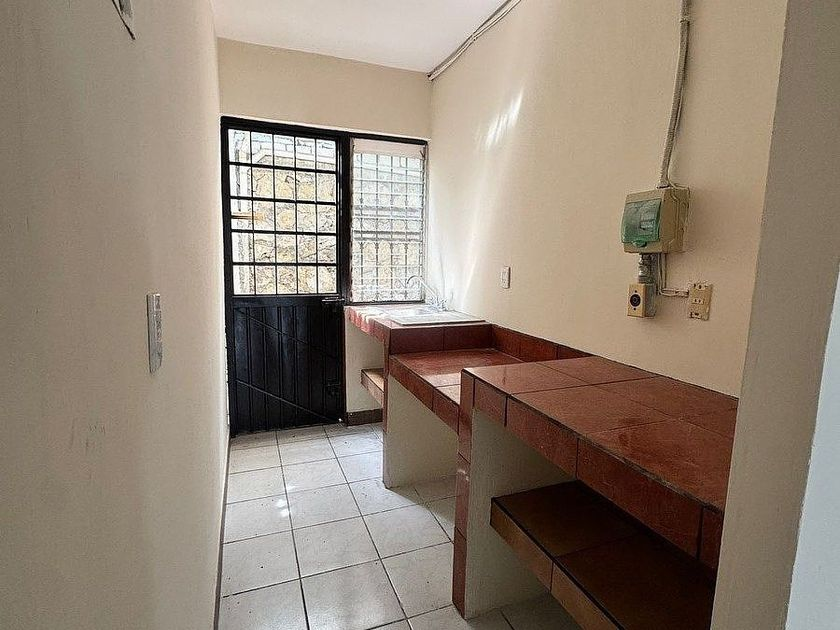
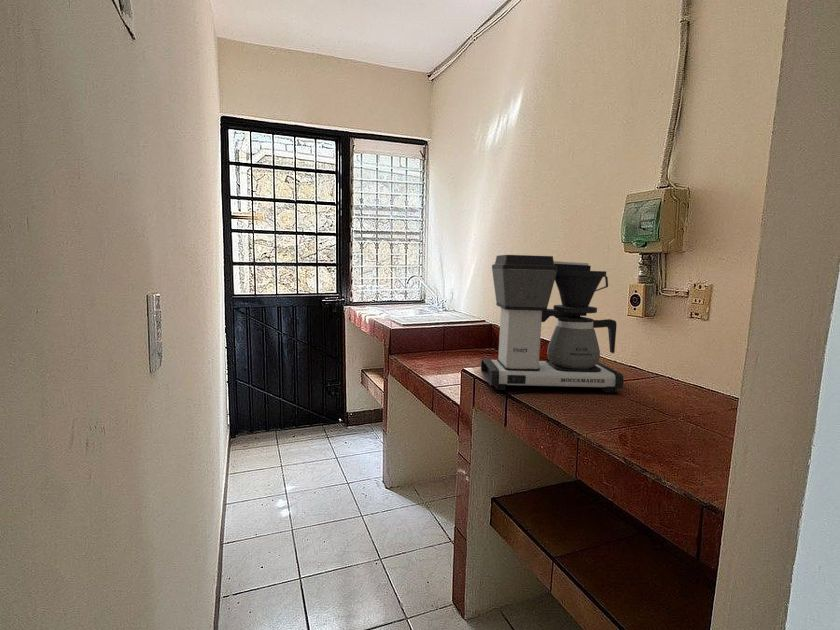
+ coffee maker [480,254,625,394]
